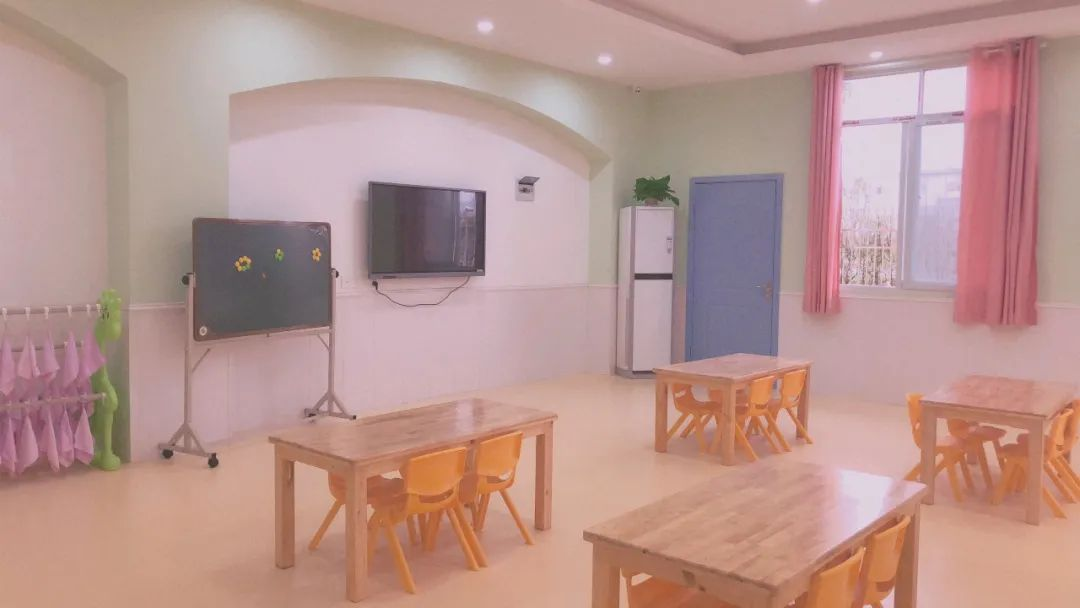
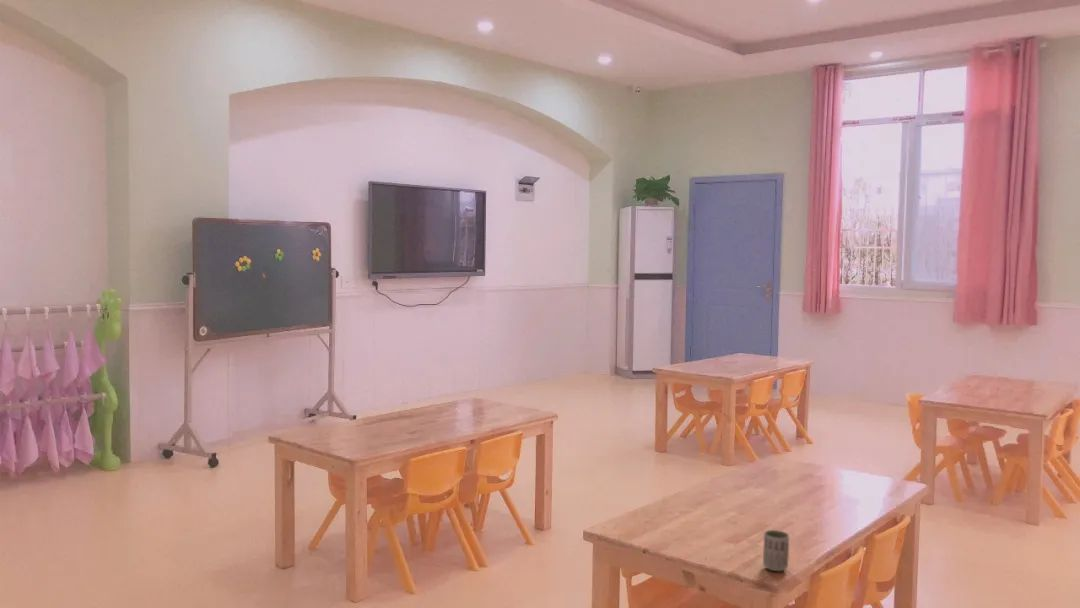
+ cup [762,529,790,572]
